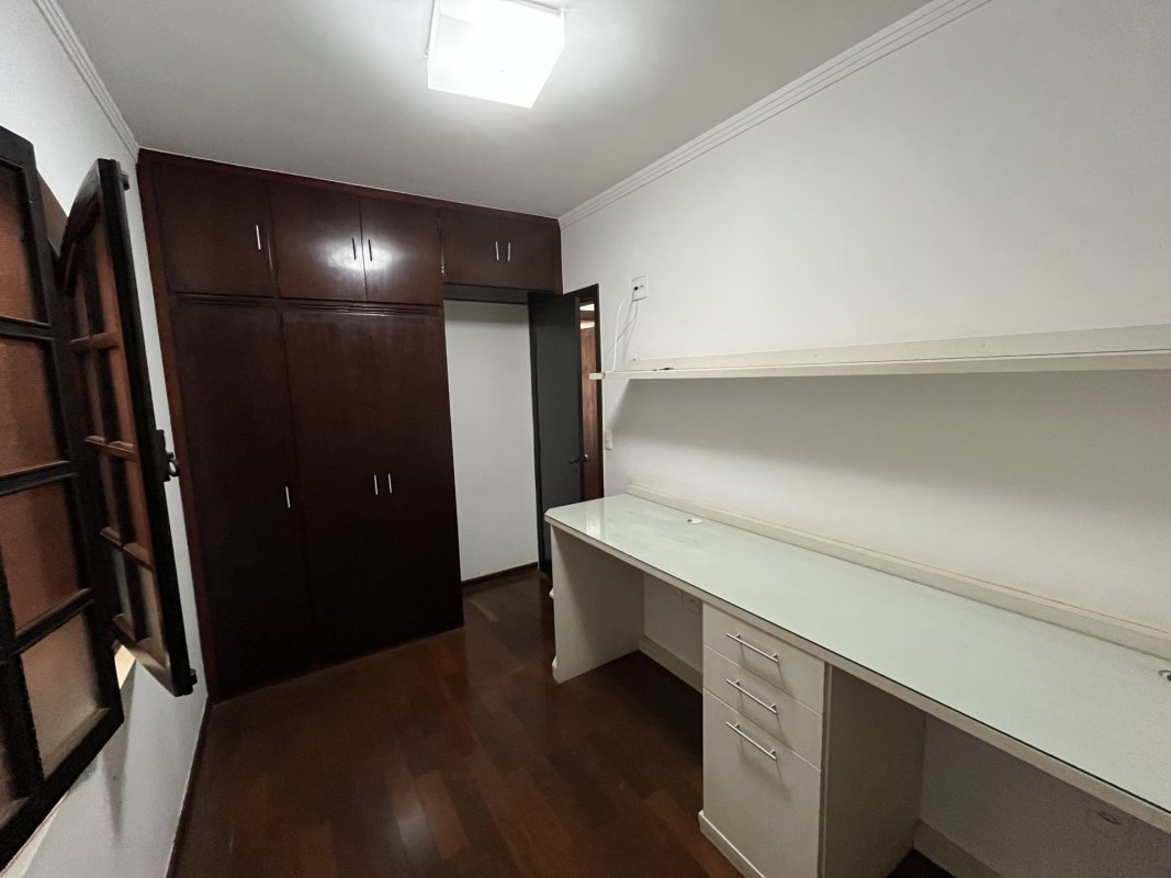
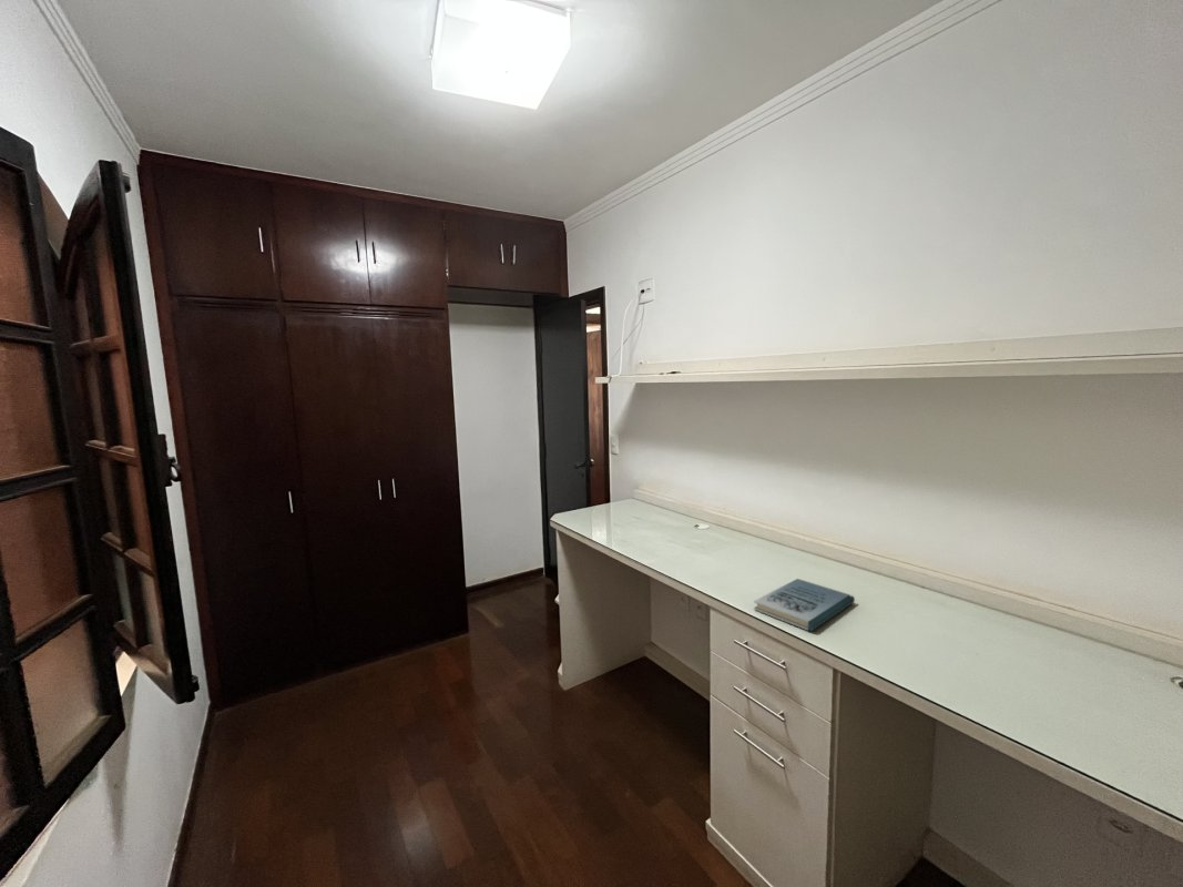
+ book [753,578,856,633]
